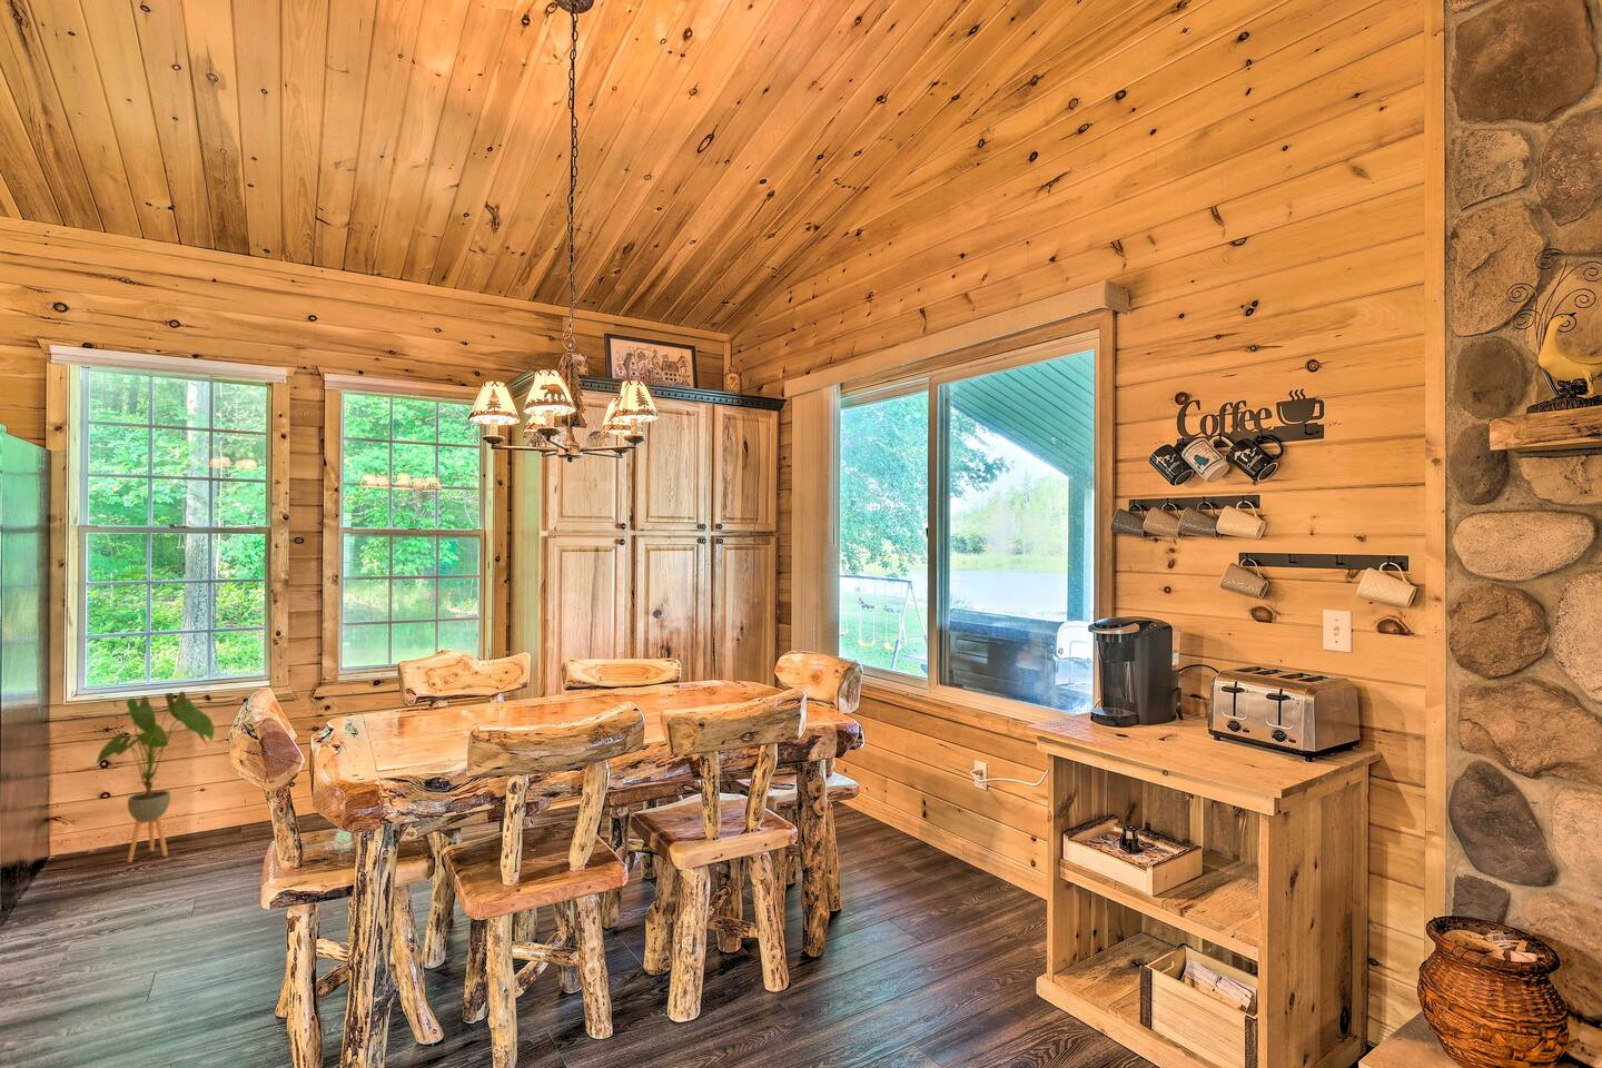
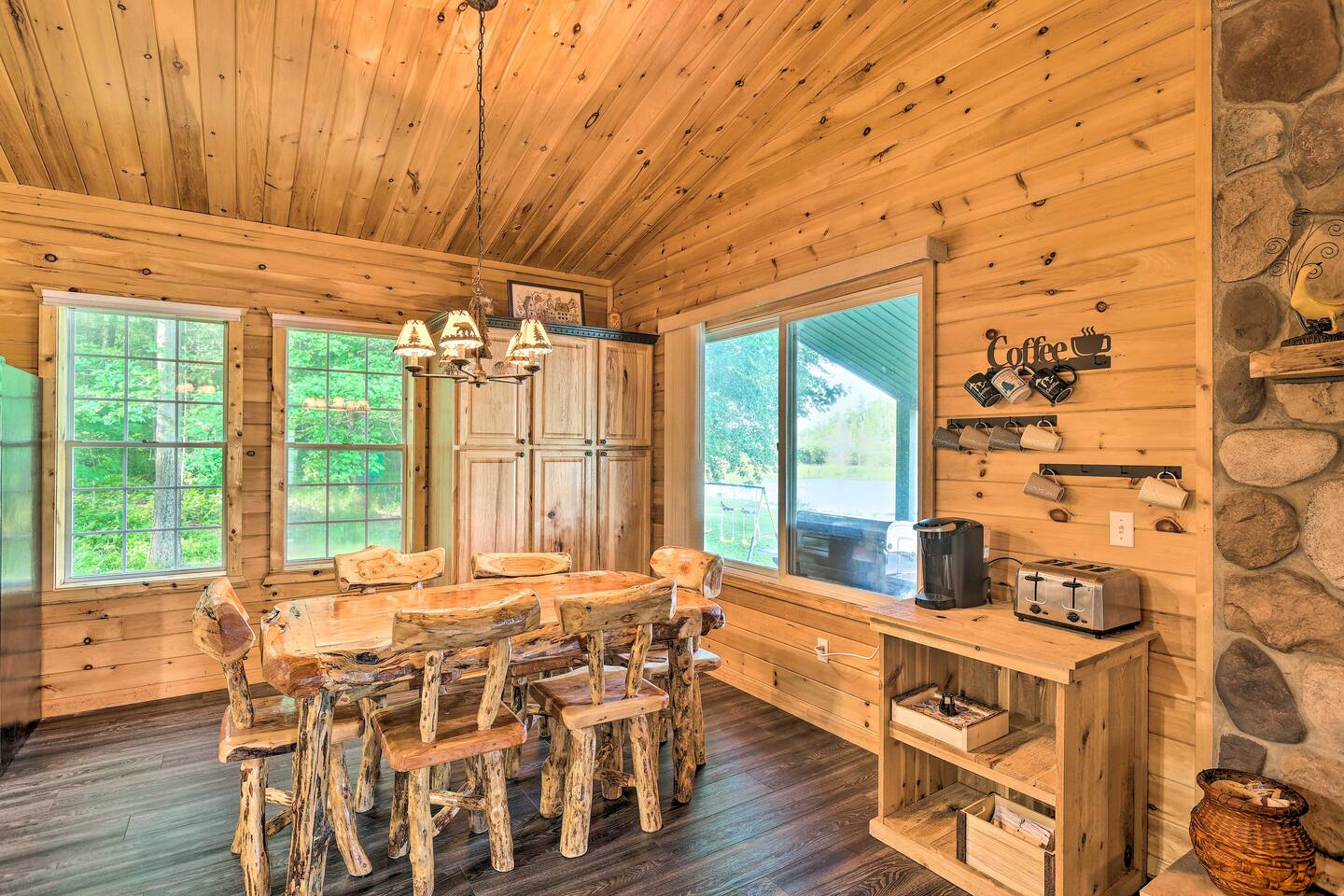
- house plant [93,690,216,863]
